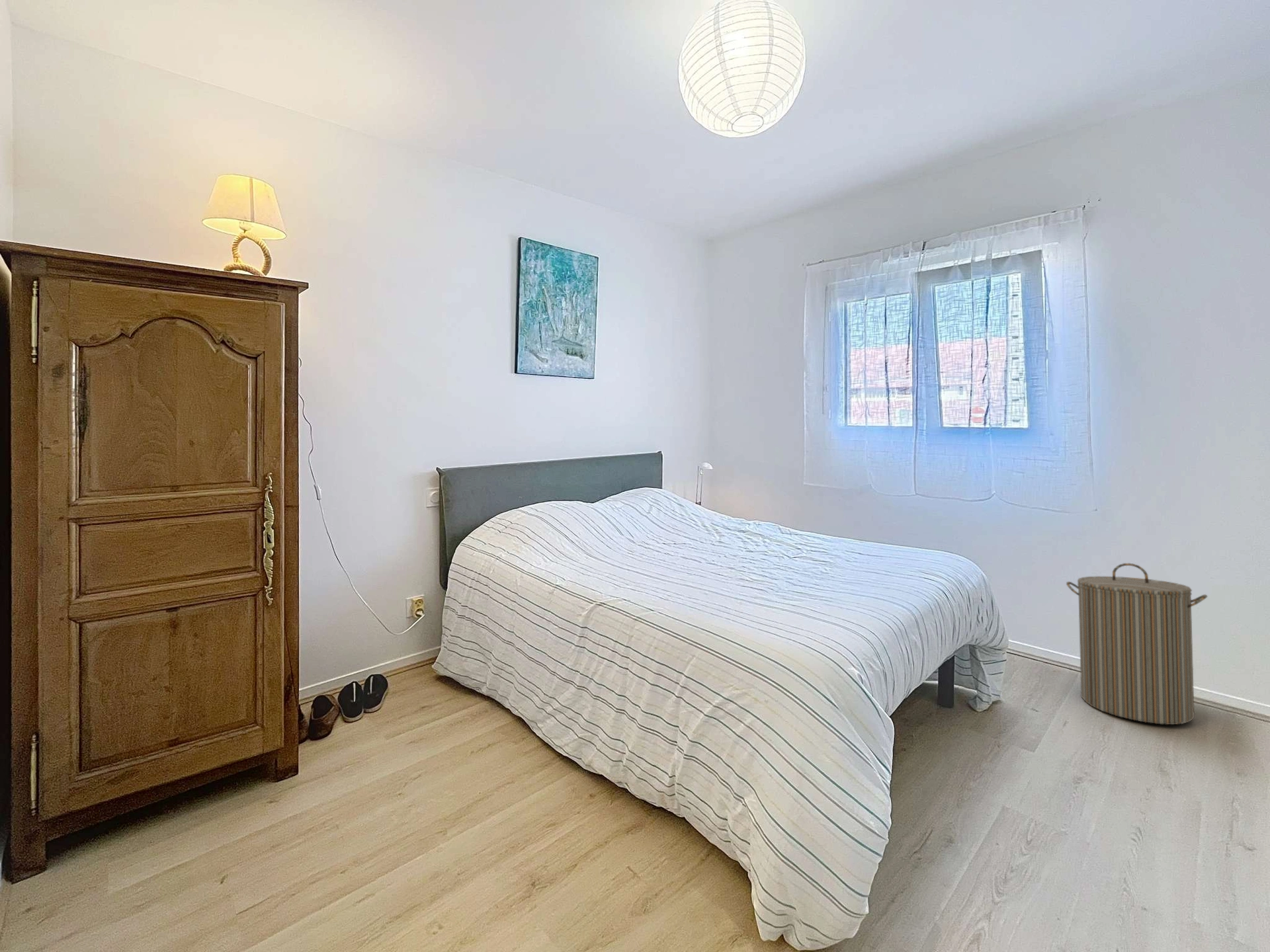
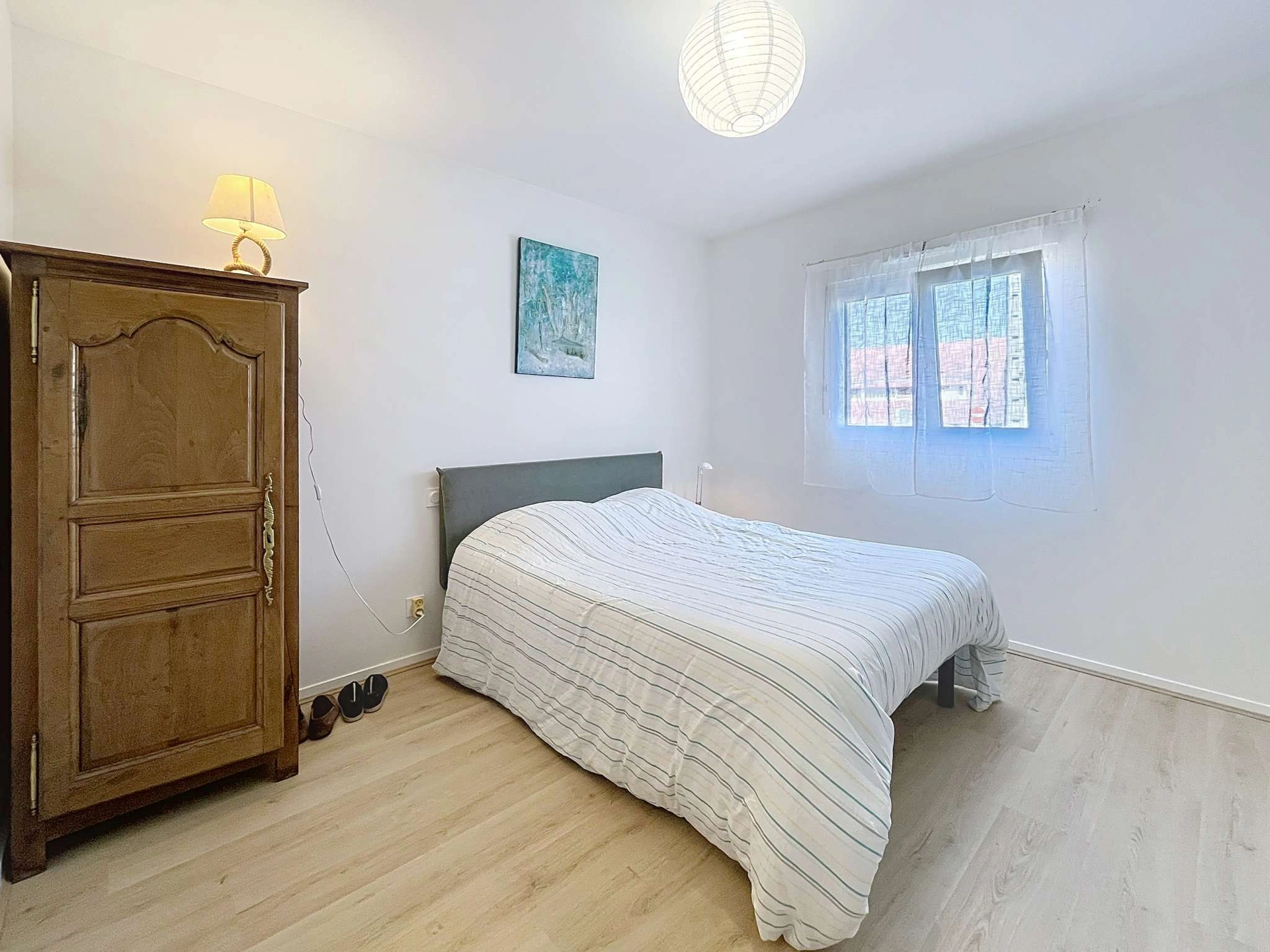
- laundry hamper [1066,563,1208,725]
